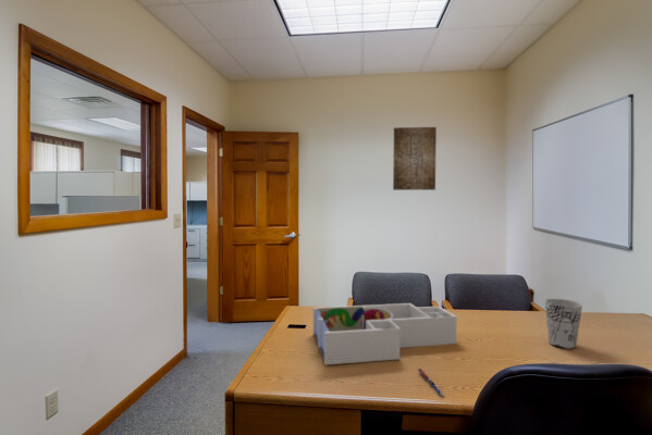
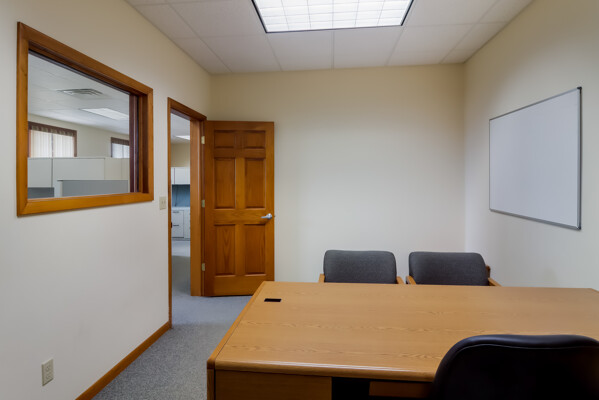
- pen [417,368,444,397]
- desk organizer [312,302,458,365]
- wall art [392,126,438,191]
- cup [544,298,583,350]
